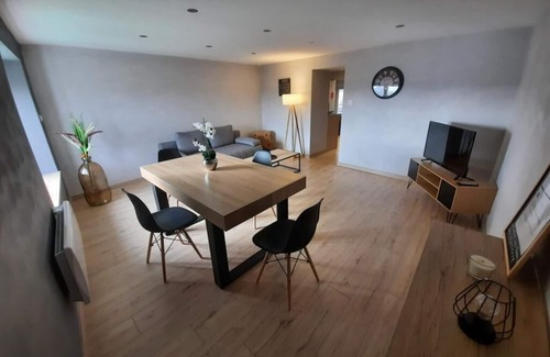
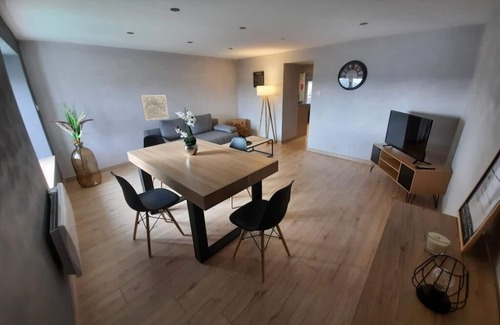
+ wall art [140,94,170,121]
